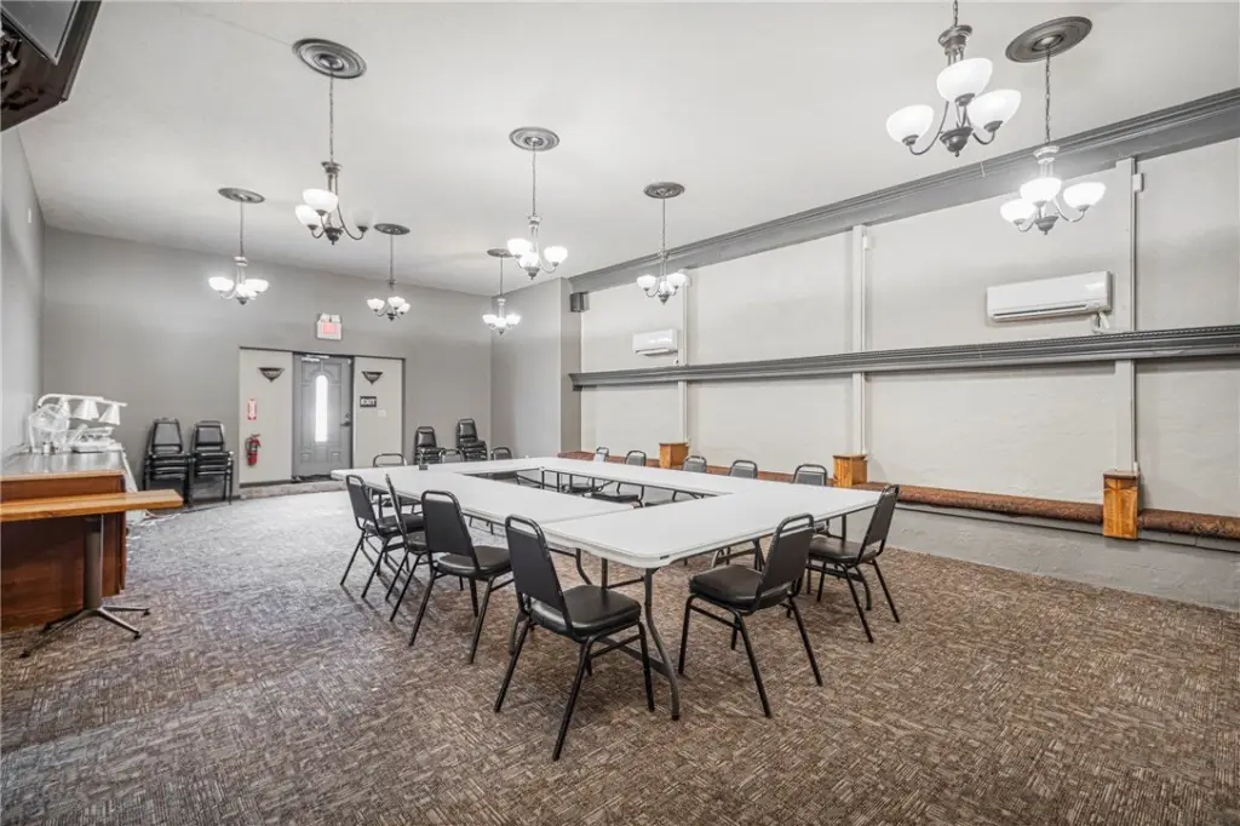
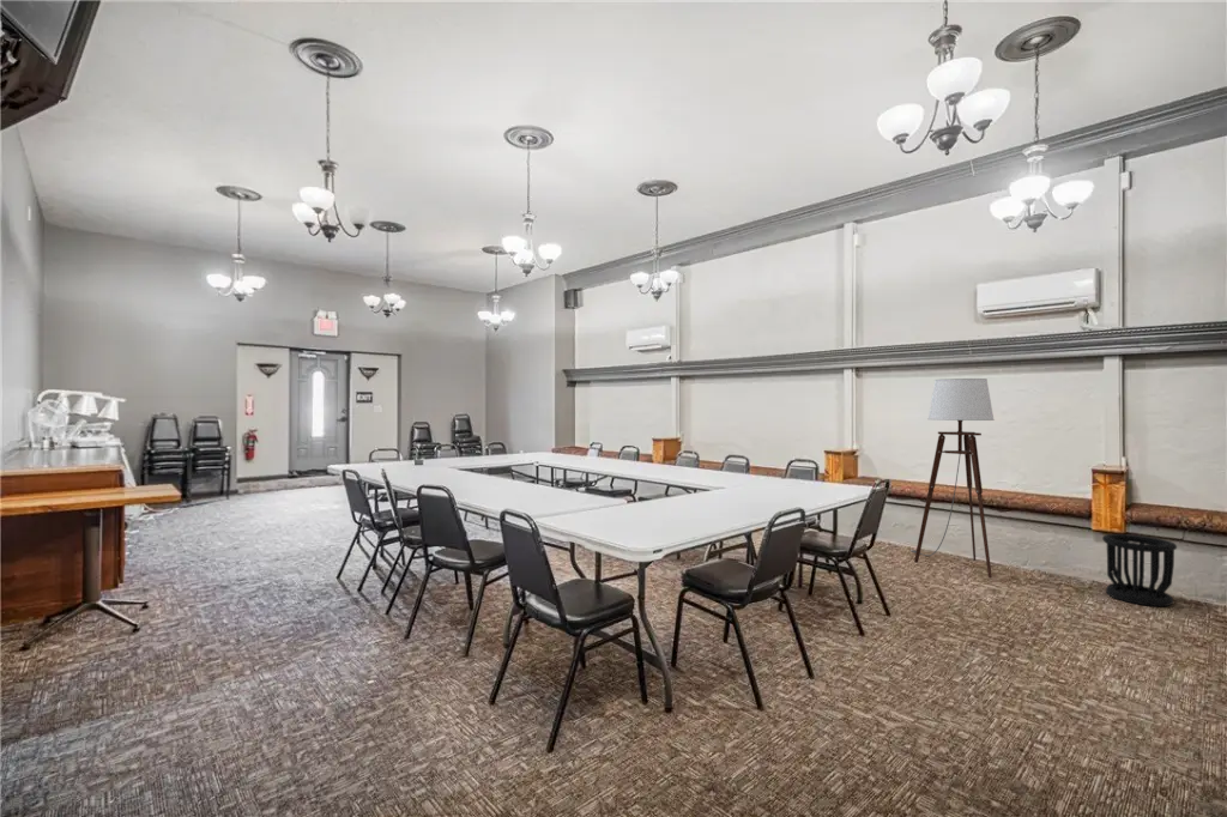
+ wastebasket [1101,533,1178,607]
+ floor lamp [911,377,996,579]
